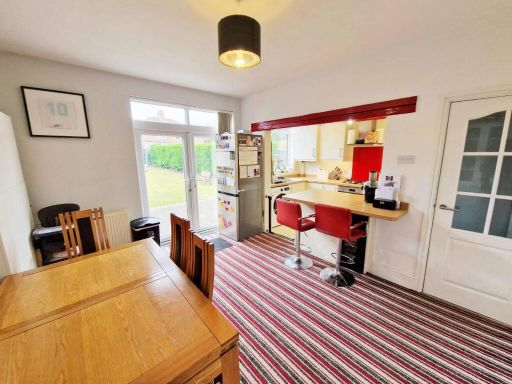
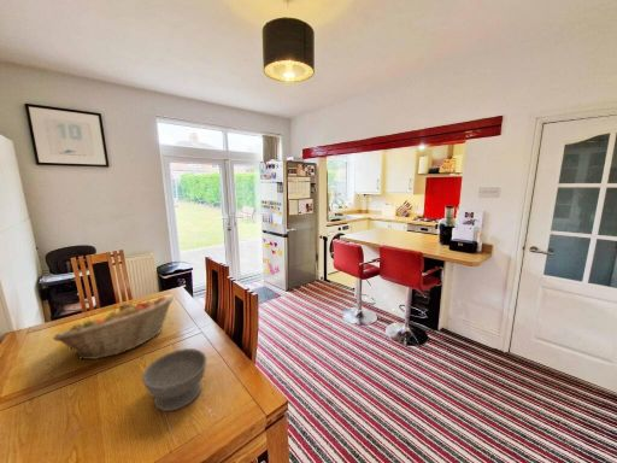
+ bowl [141,347,207,412]
+ fruit basket [52,295,175,361]
